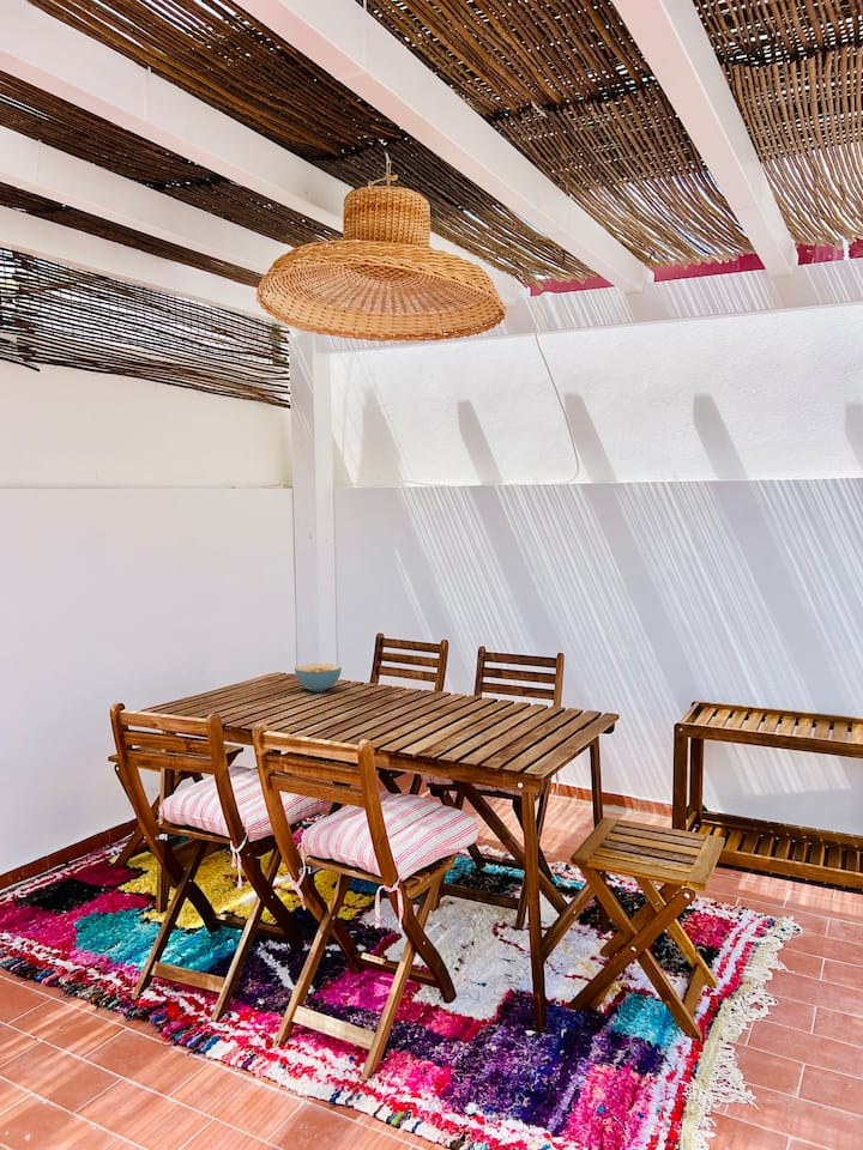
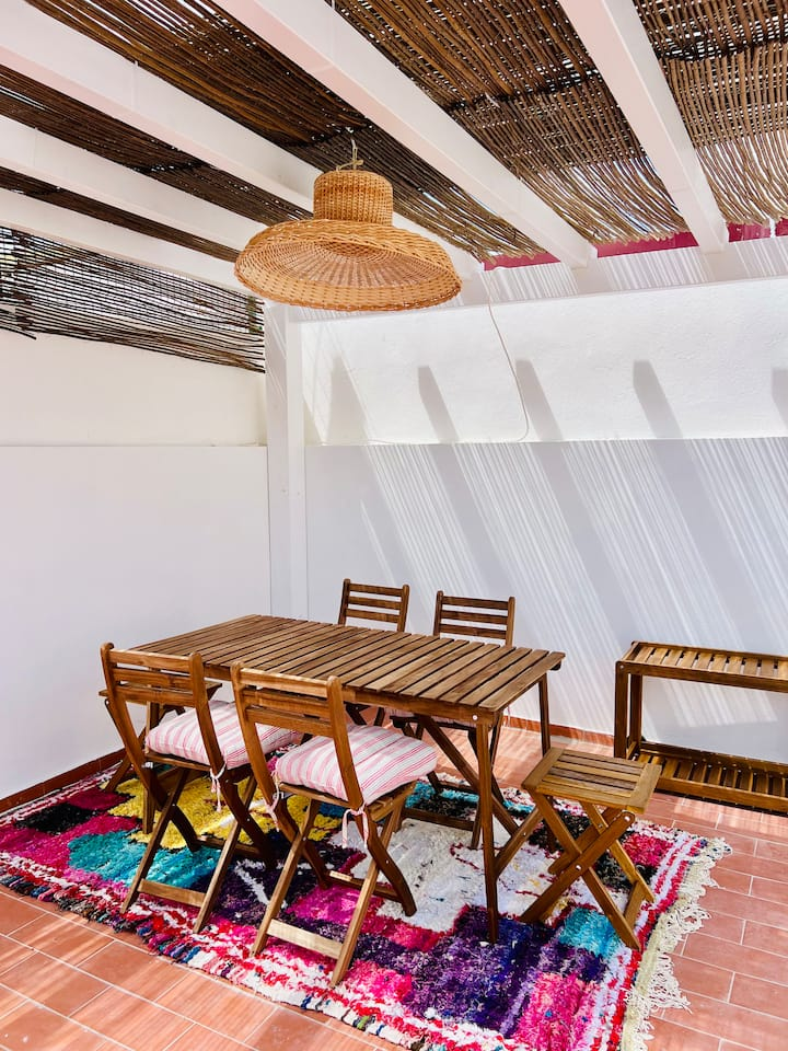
- cereal bowl [294,662,343,692]
